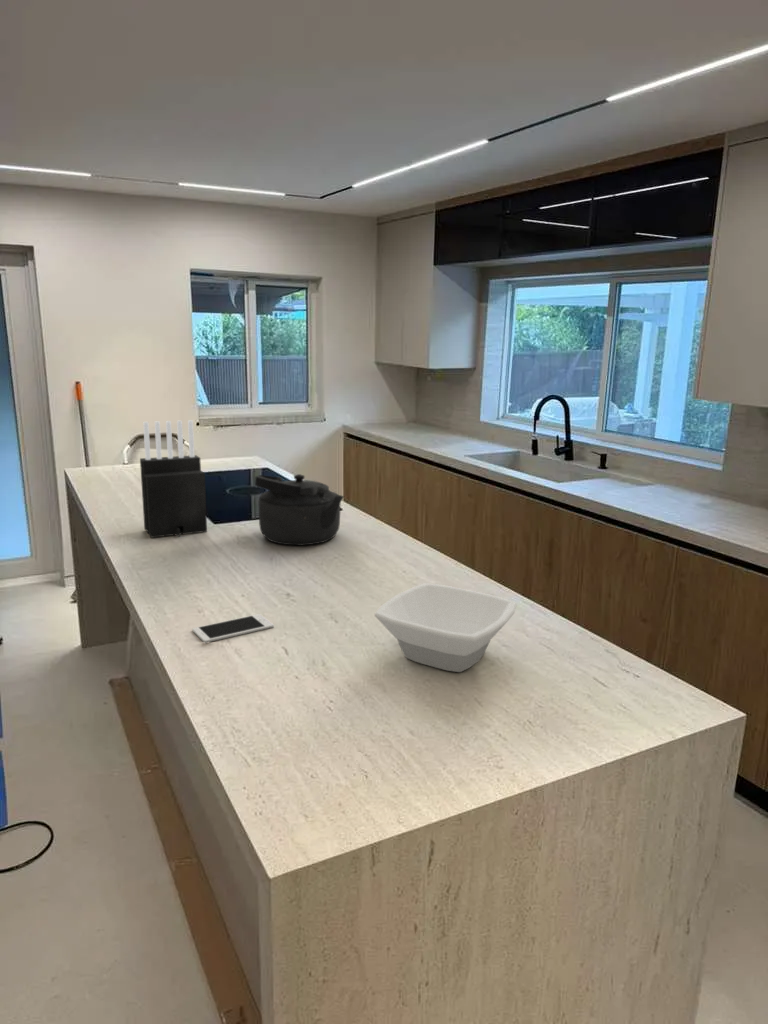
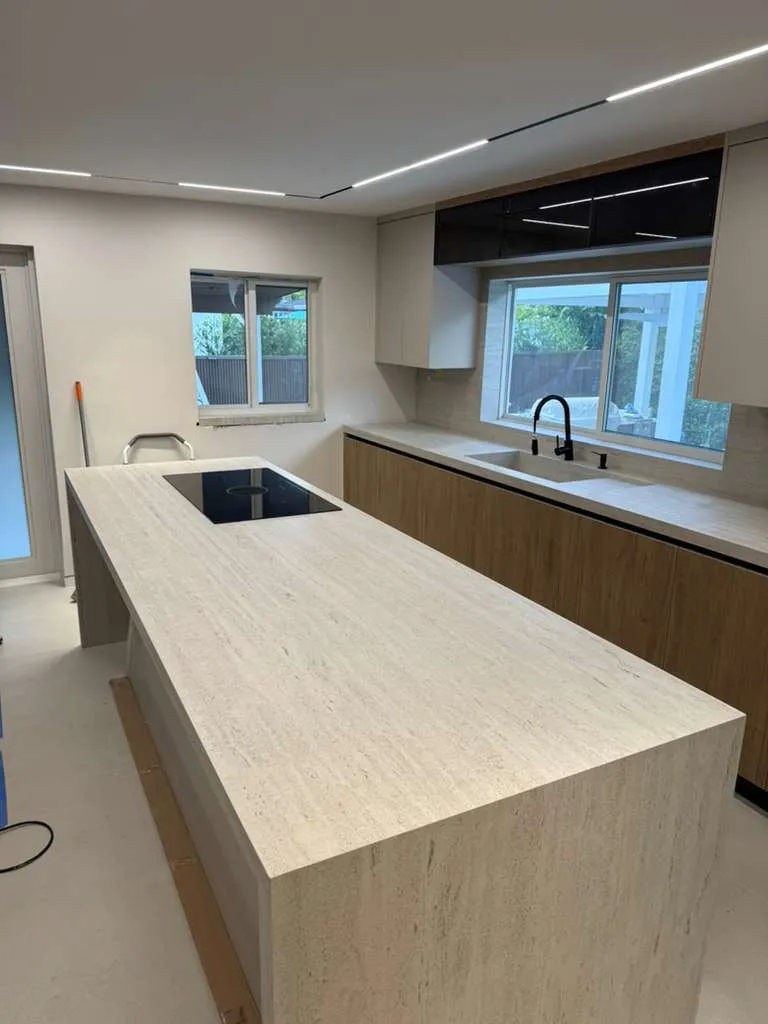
- bowl [374,582,518,673]
- kettle [254,473,345,546]
- cell phone [191,613,275,644]
- knife block [139,419,208,539]
